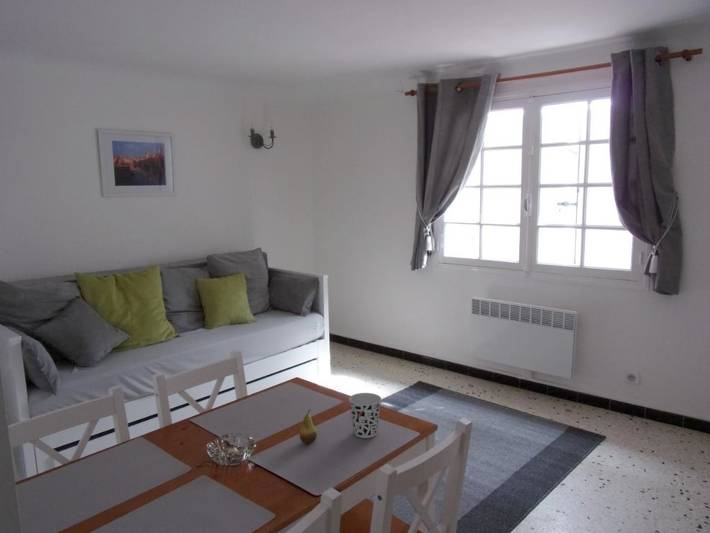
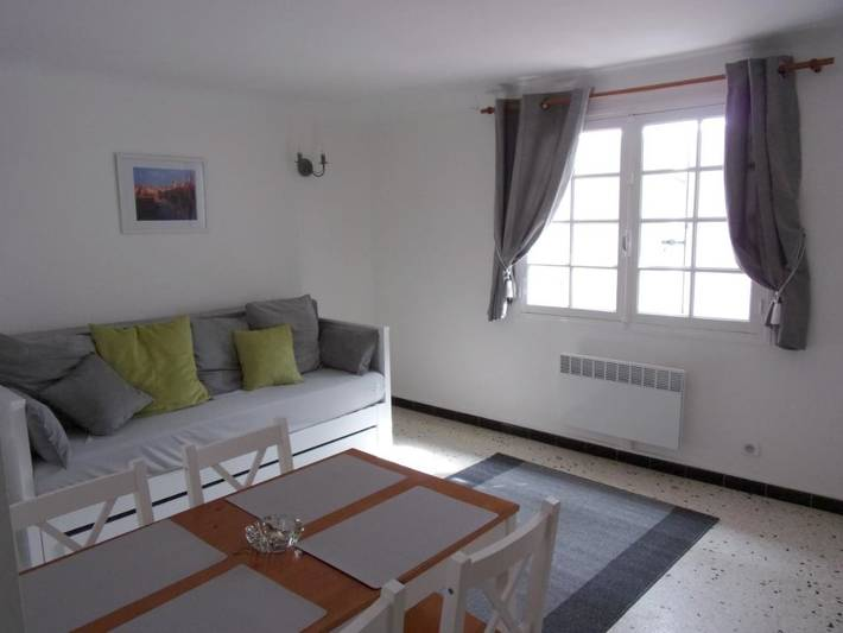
- cup [348,392,382,439]
- fruit [299,409,318,445]
